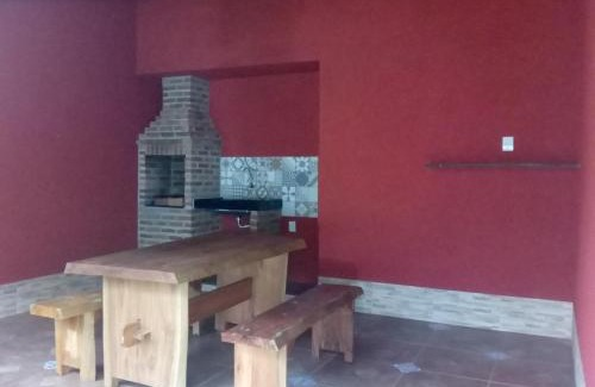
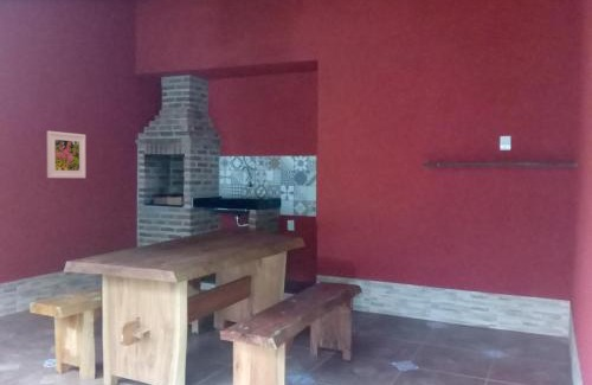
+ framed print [46,130,86,179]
